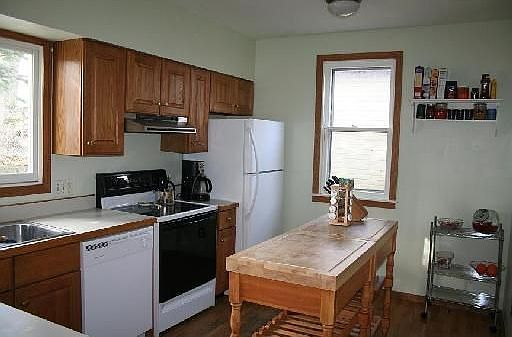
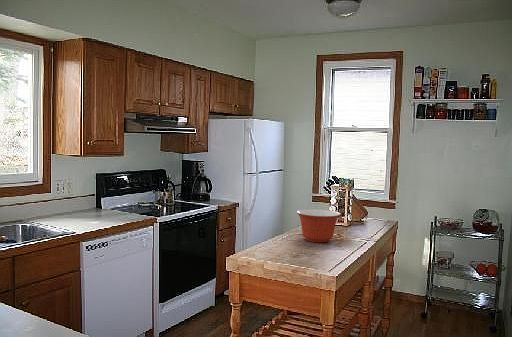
+ mixing bowl [296,208,342,243]
